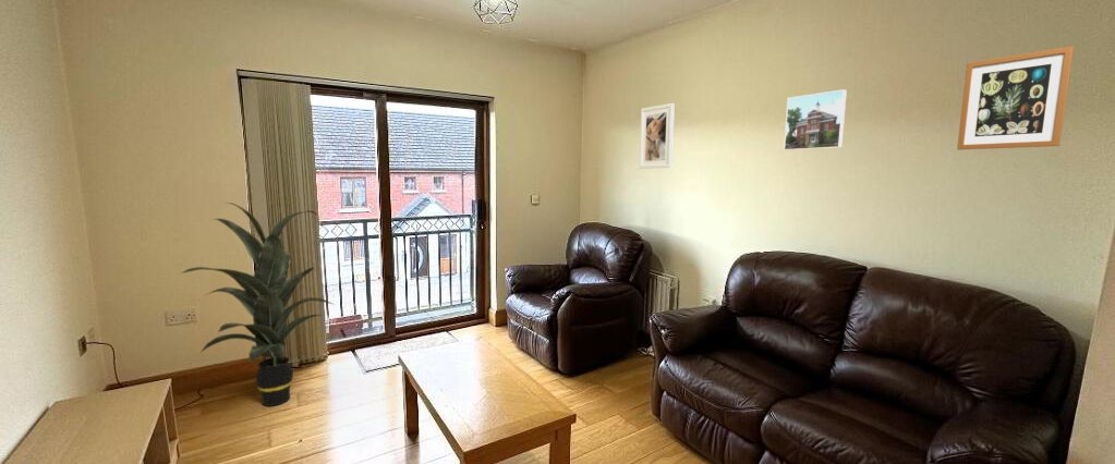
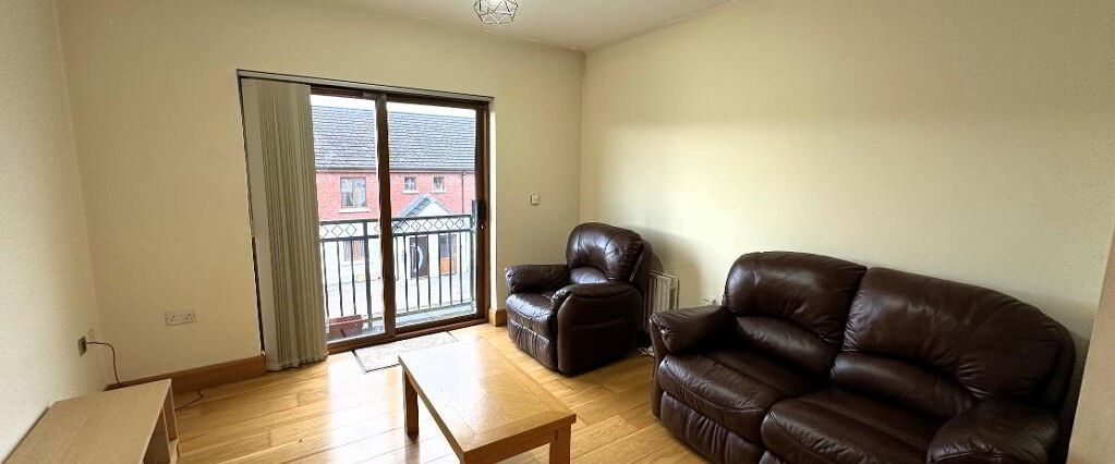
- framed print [783,88,848,151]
- wall art [956,46,1075,150]
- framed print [639,102,676,170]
- indoor plant [180,202,336,407]
